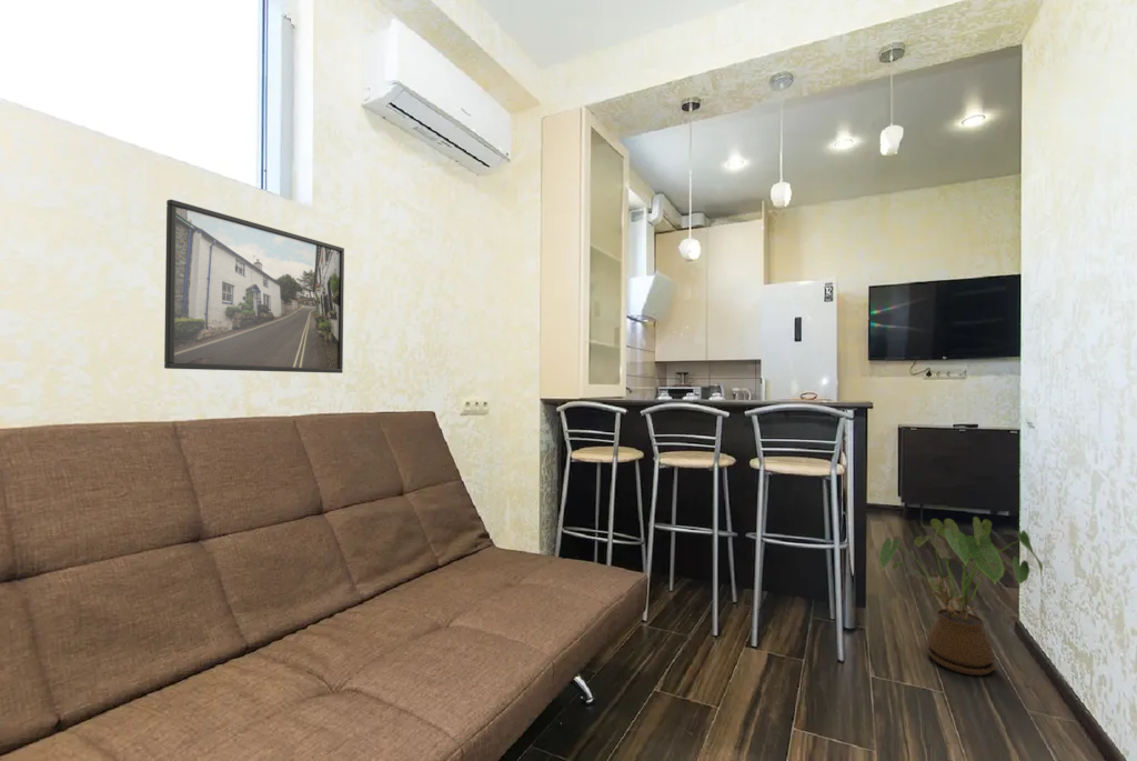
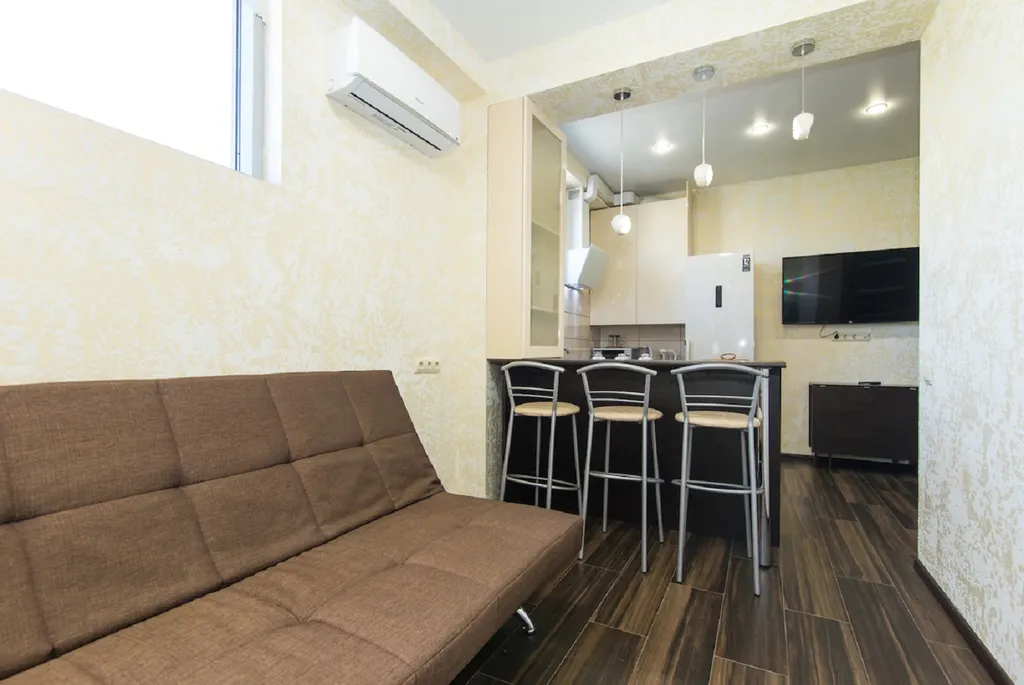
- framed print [163,199,345,374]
- house plant [878,515,1044,677]
